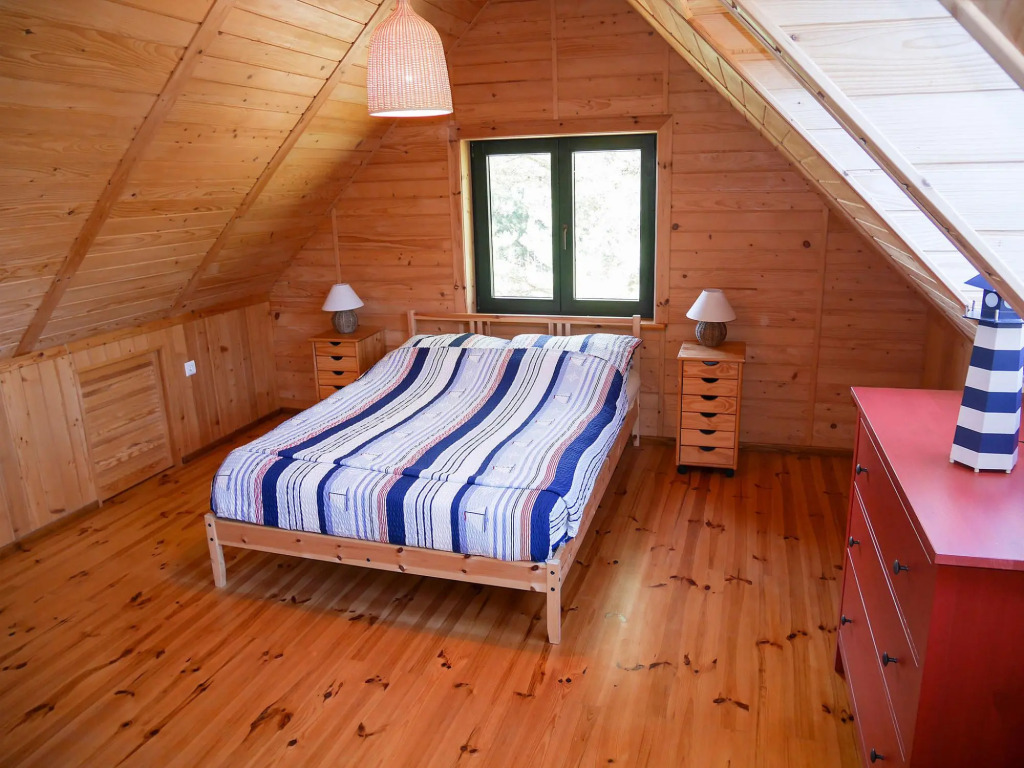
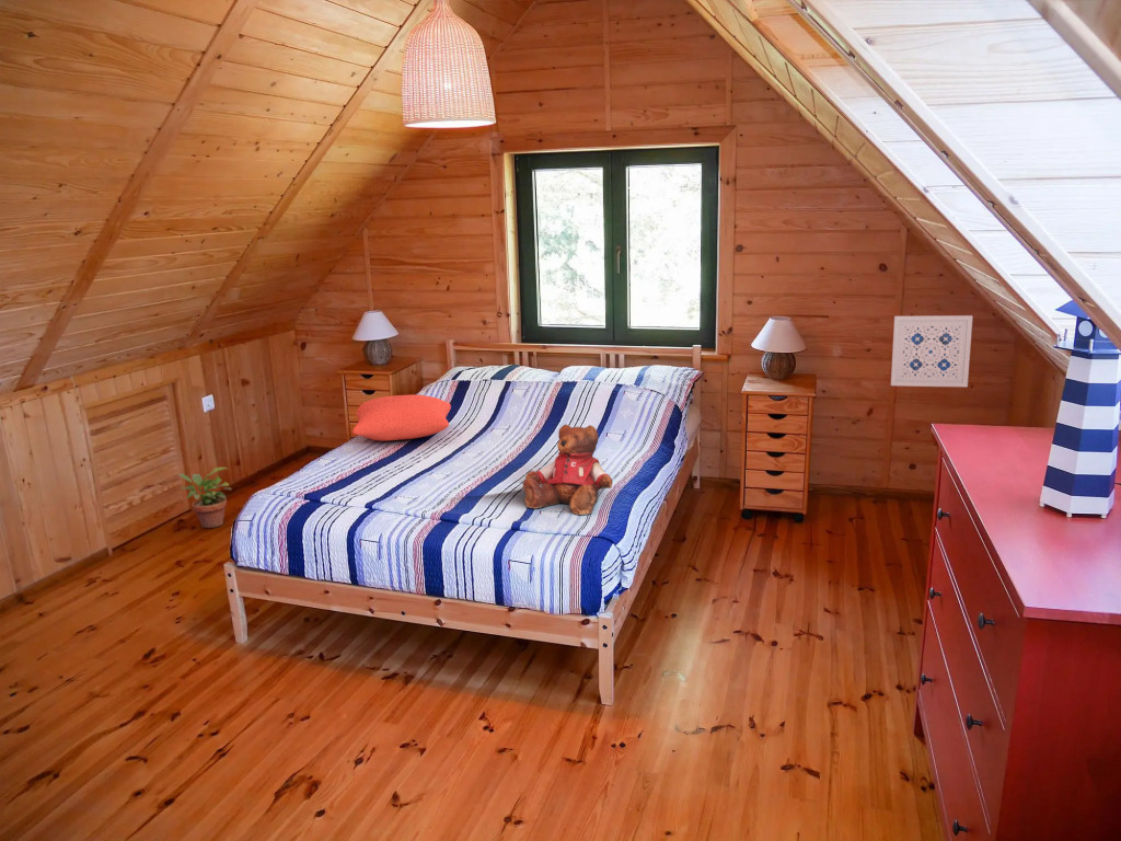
+ cushion [351,393,452,442]
+ wall art [890,314,973,388]
+ potted plant [176,466,233,529]
+ teddy bear [522,424,614,516]
